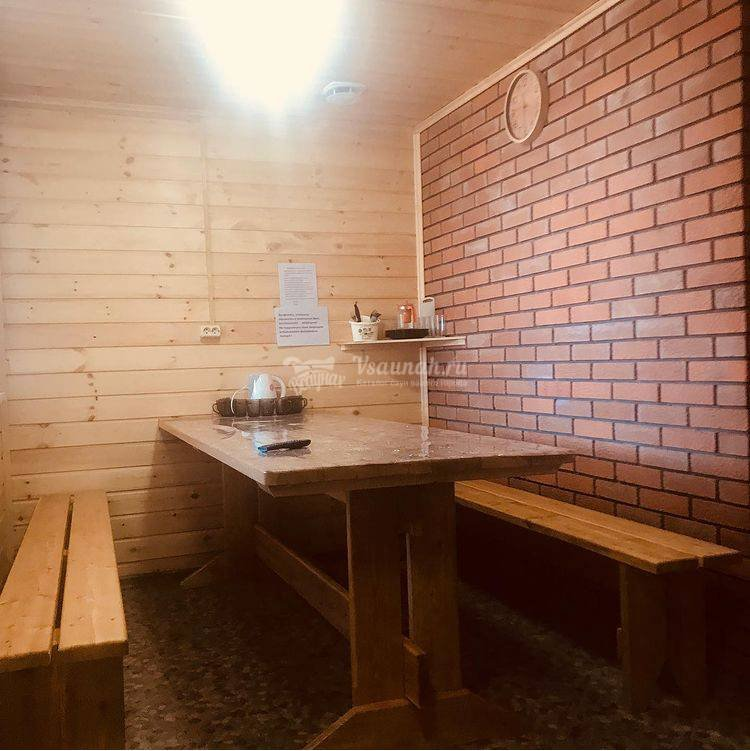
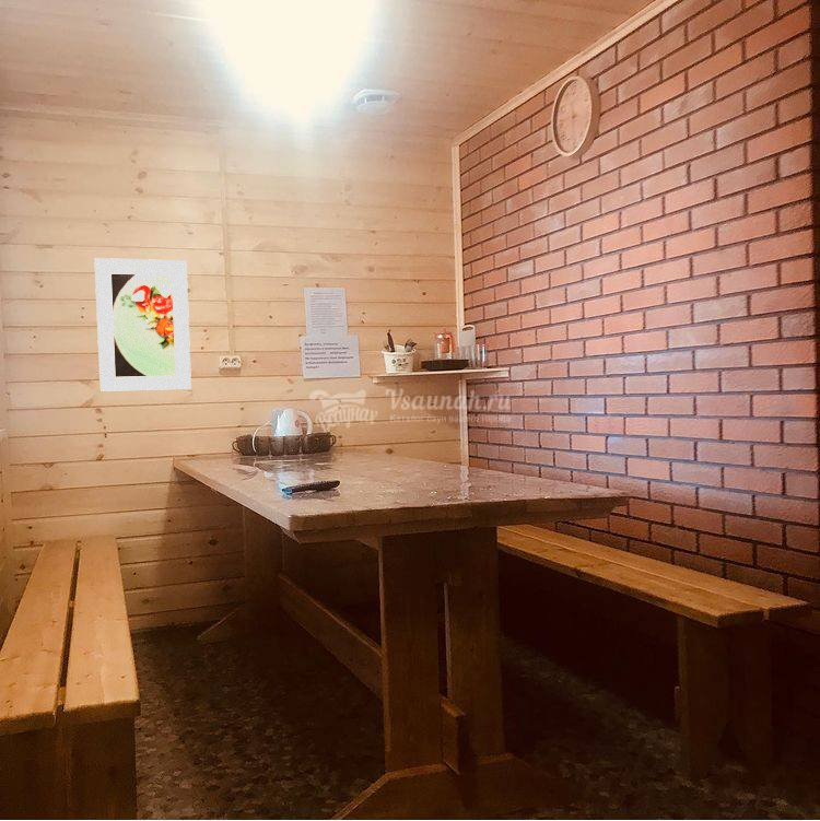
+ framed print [93,257,192,394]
